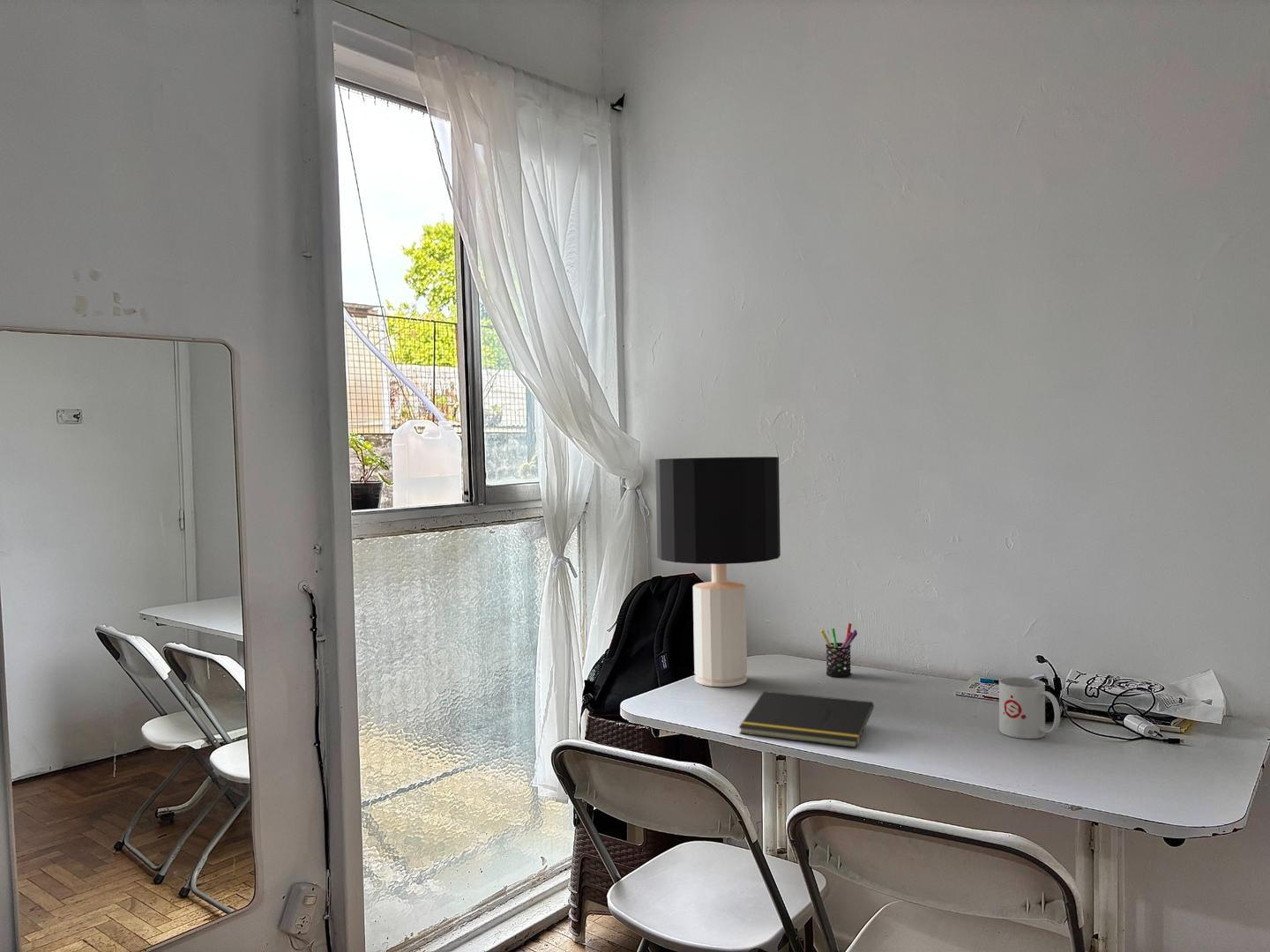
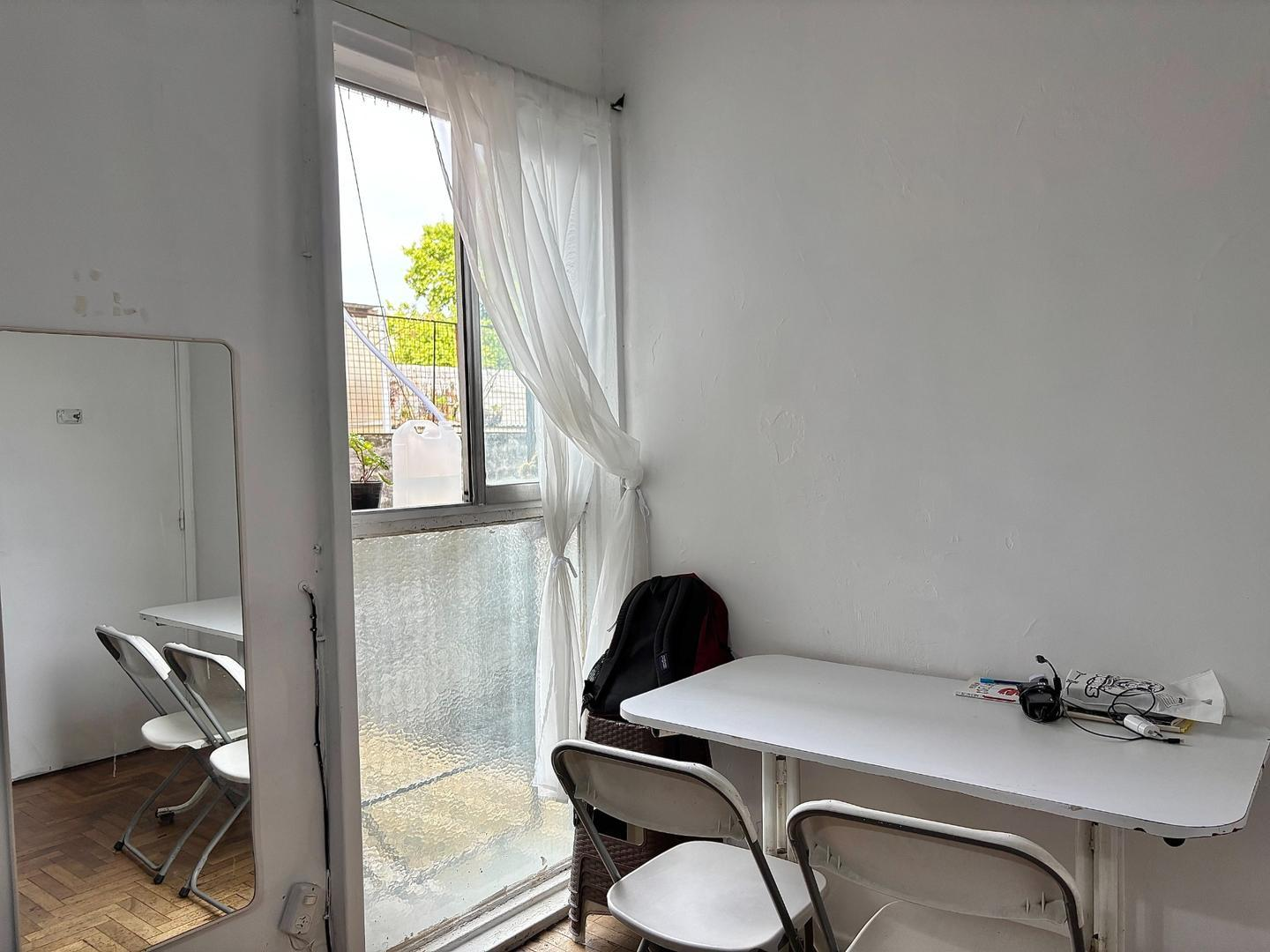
- pen holder [819,622,858,678]
- desk lamp [654,456,781,688]
- notepad [738,690,875,748]
- mug [998,676,1061,740]
